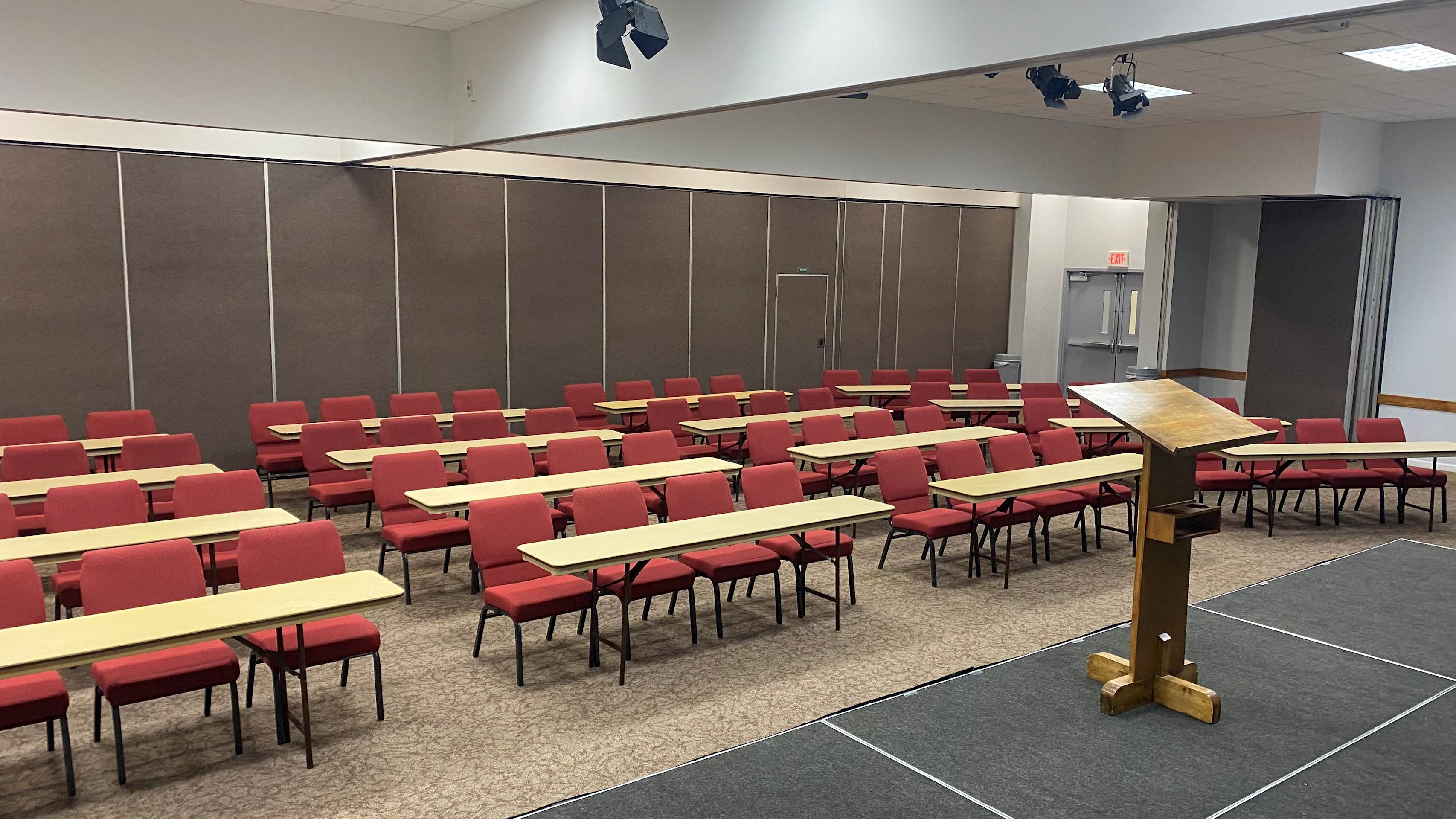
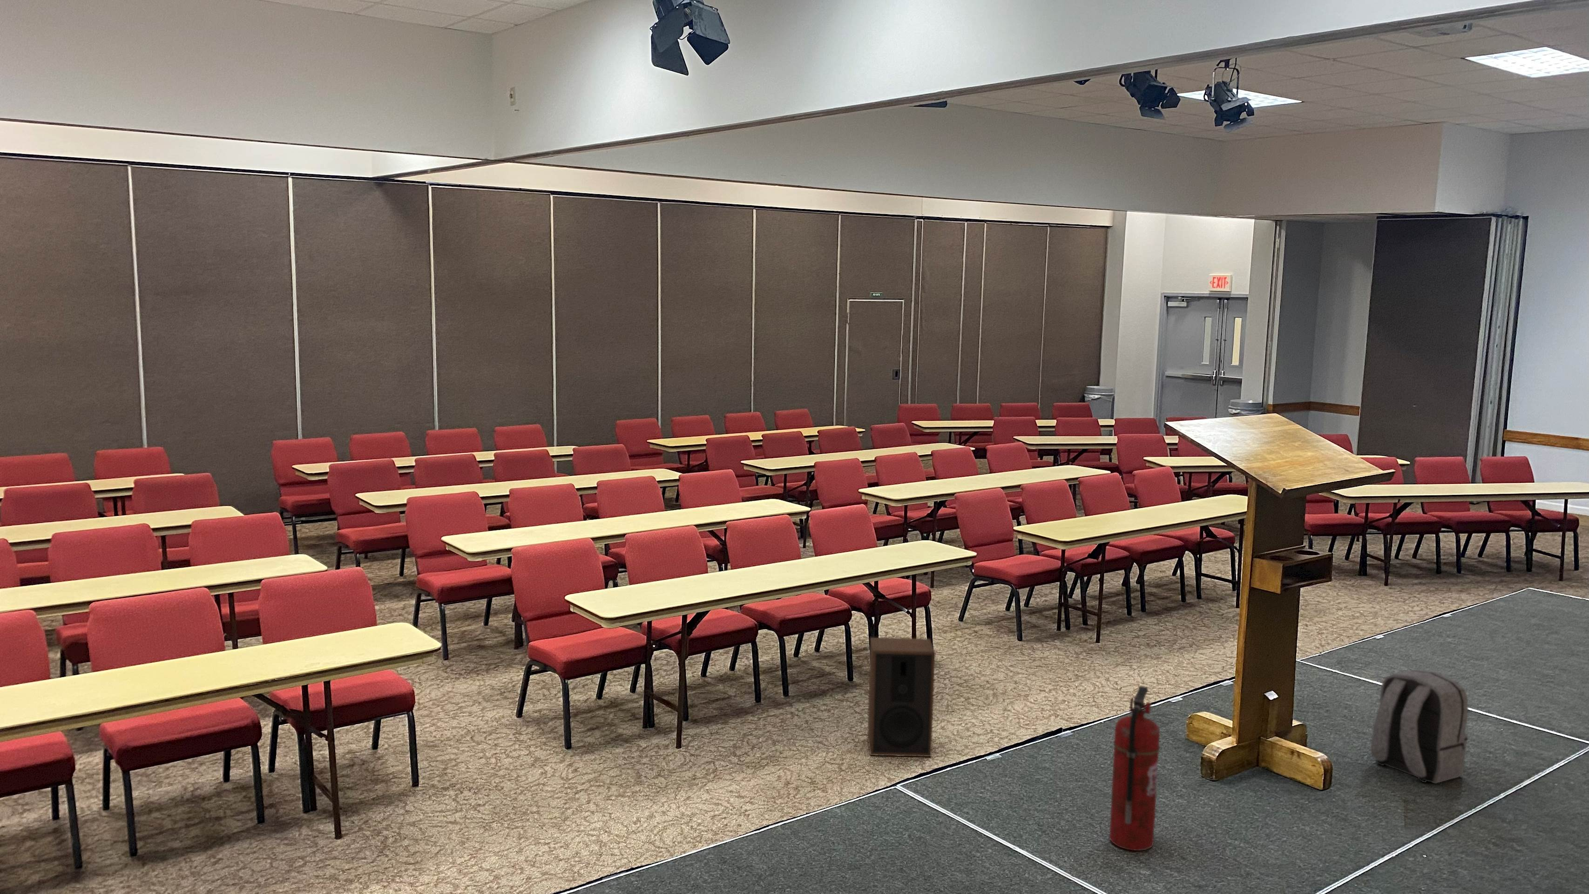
+ backpack [1370,669,1469,784]
+ fire extinguisher [1109,686,1160,851]
+ speaker [867,637,935,758]
